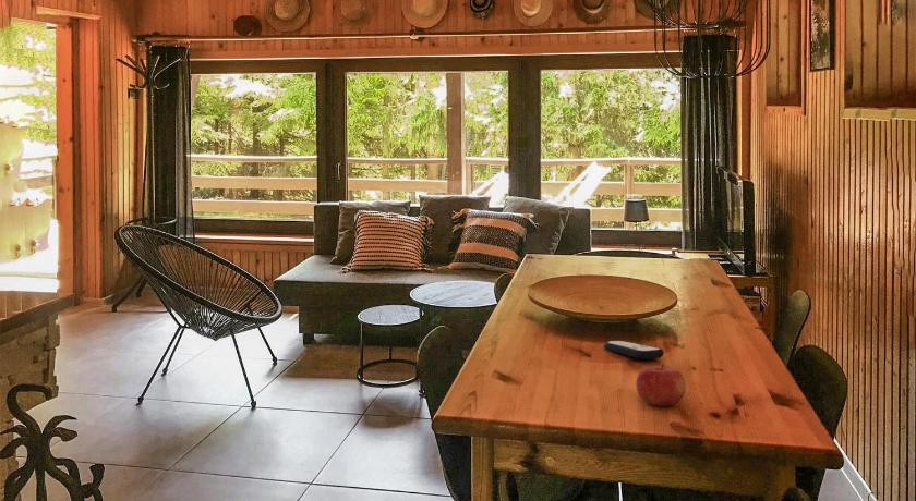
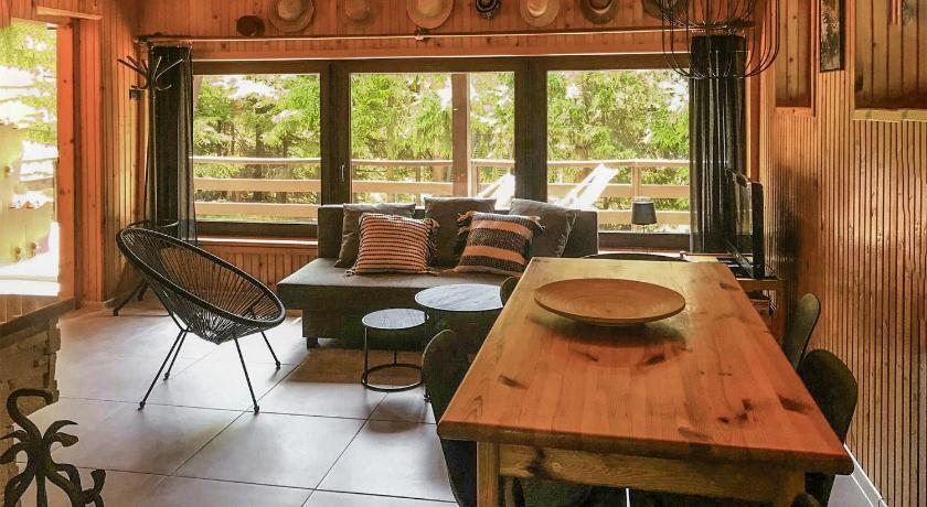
- fruit [635,363,686,406]
- remote control [603,340,665,361]
